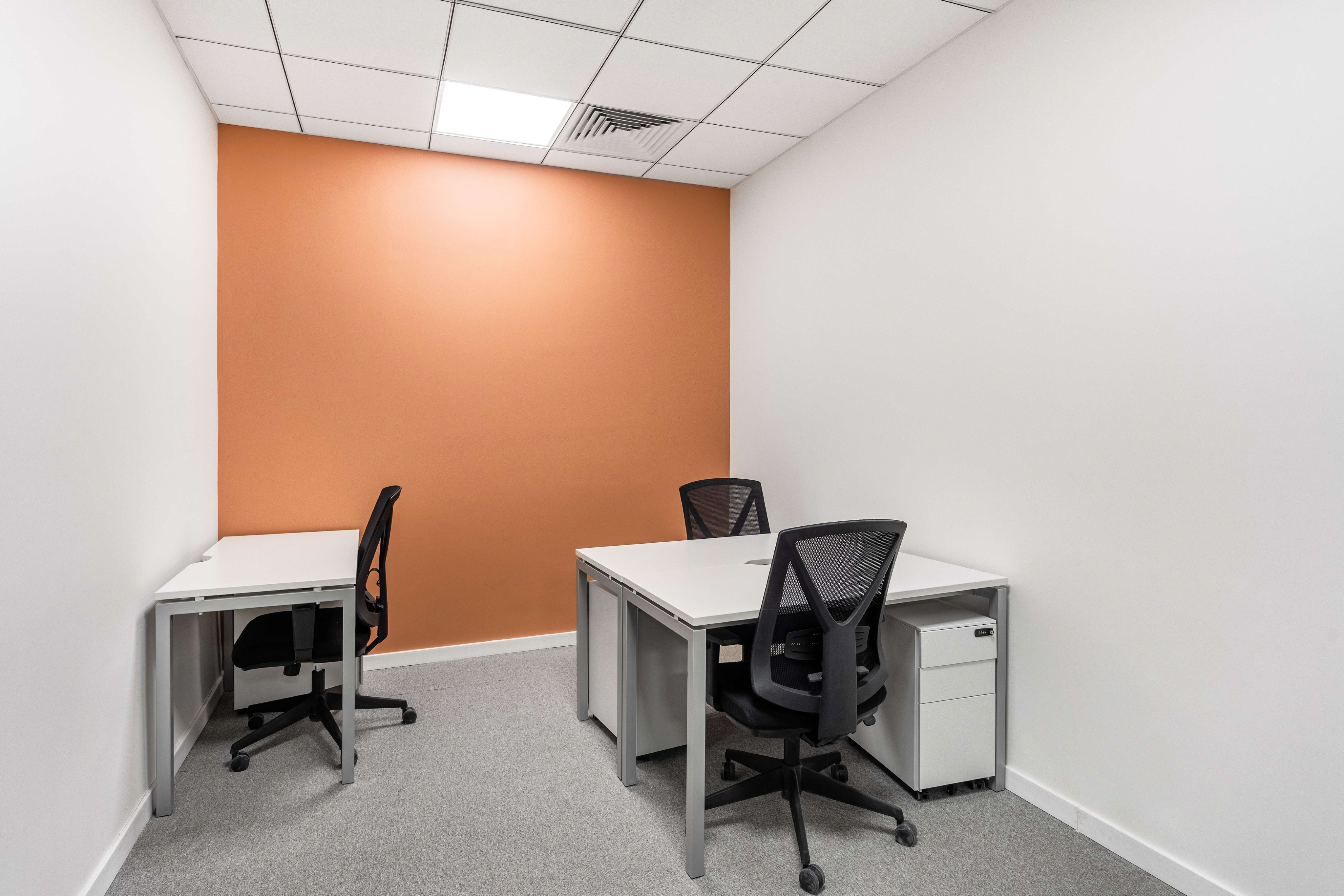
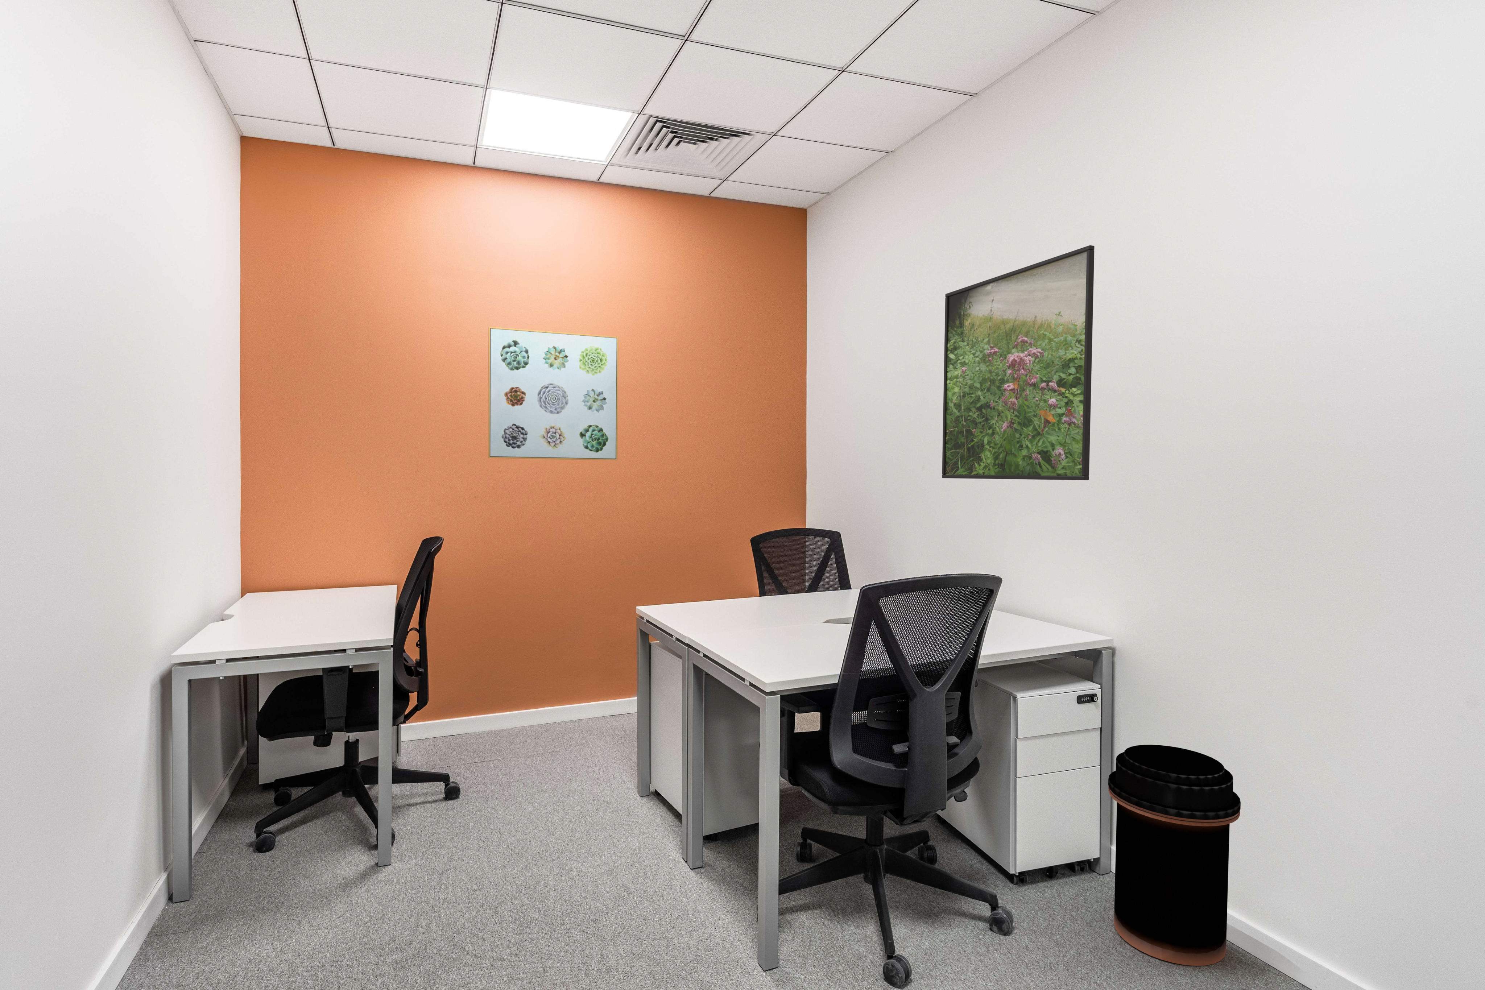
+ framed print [941,244,1095,481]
+ wall art [487,326,619,461]
+ trash can [1108,745,1241,966]
